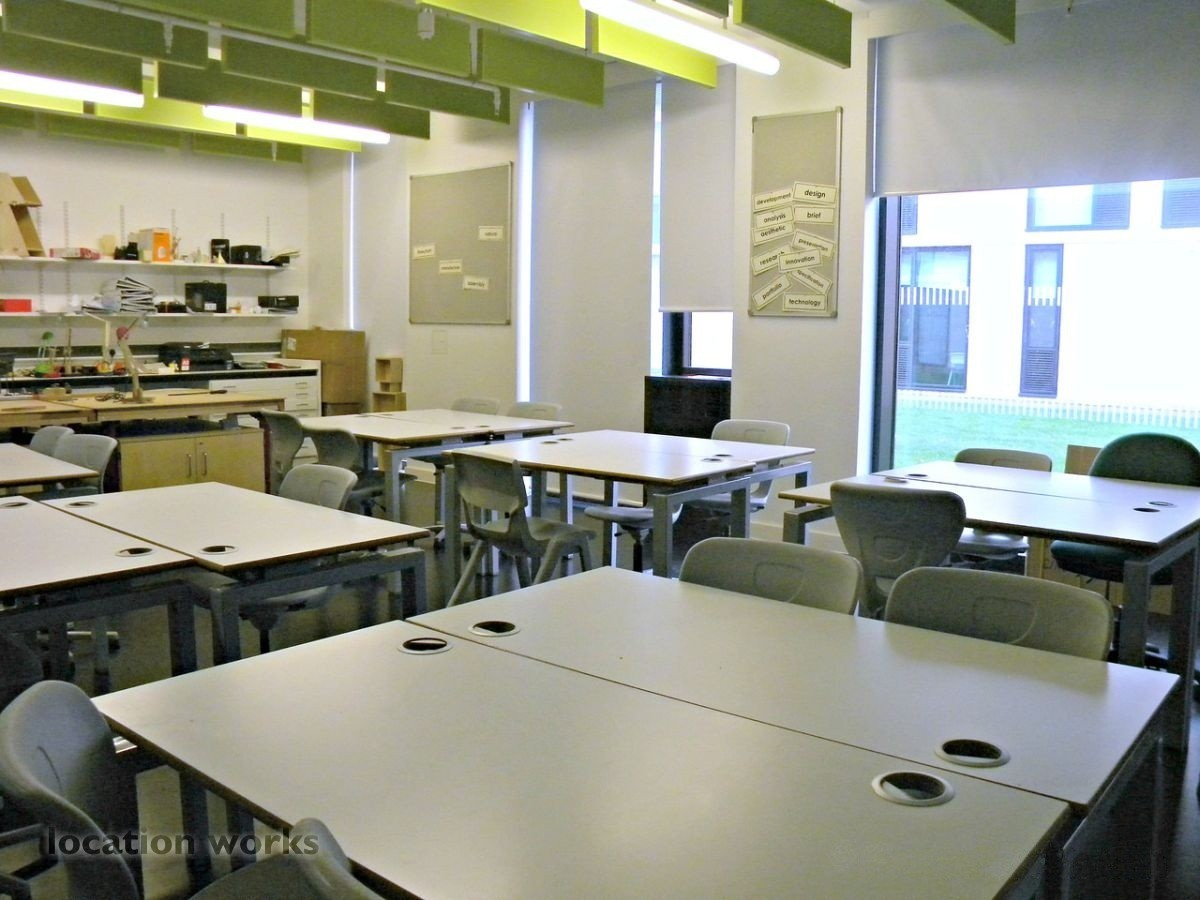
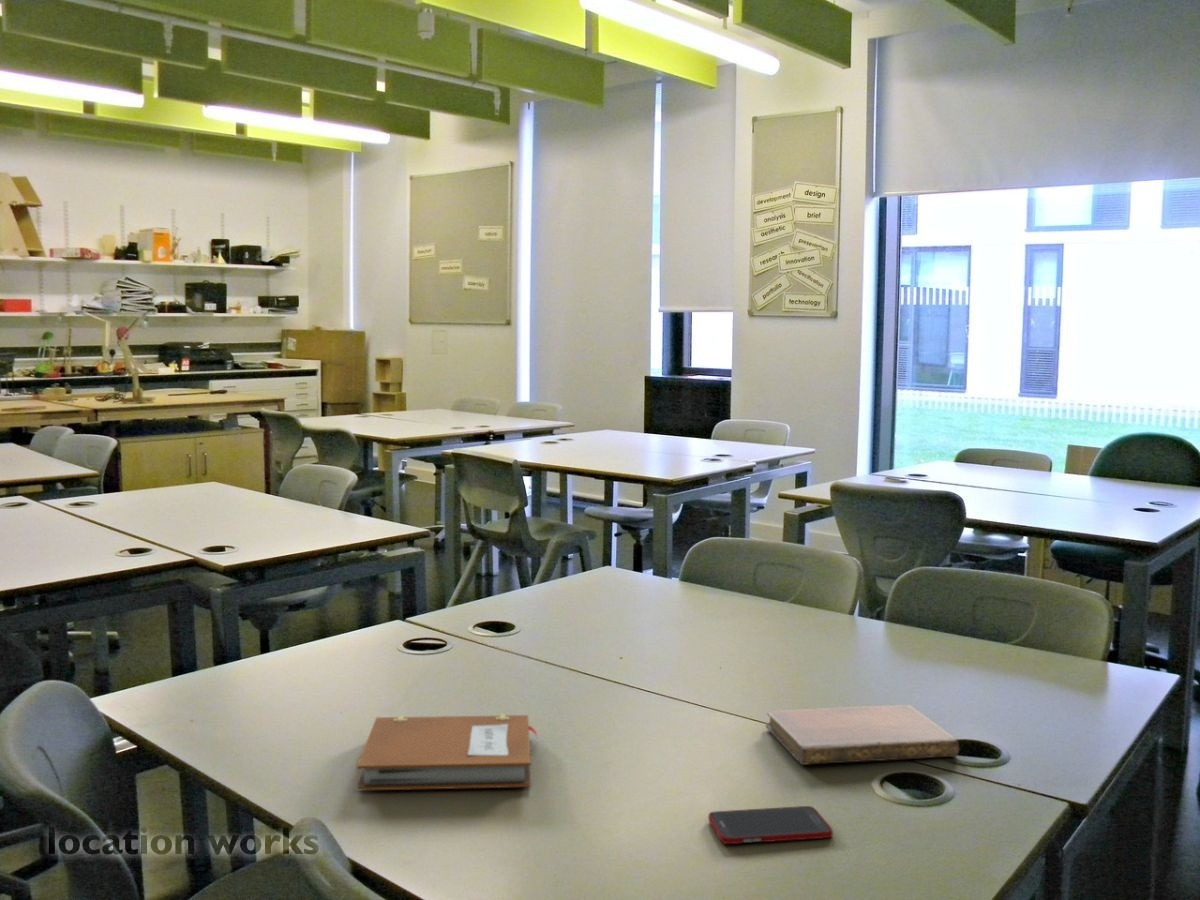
+ cell phone [707,805,834,845]
+ notebook [765,704,960,766]
+ notebook [356,714,538,792]
